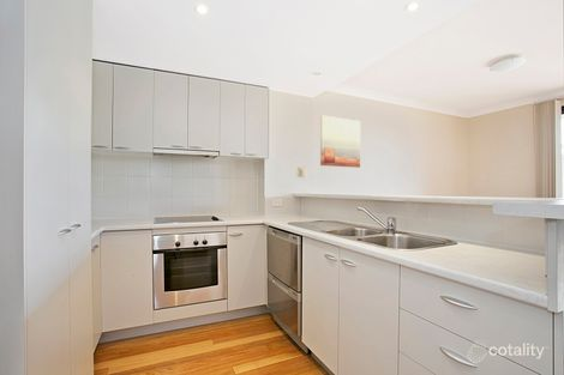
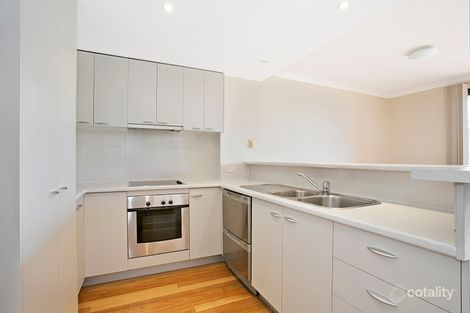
- wall art [319,114,361,169]
